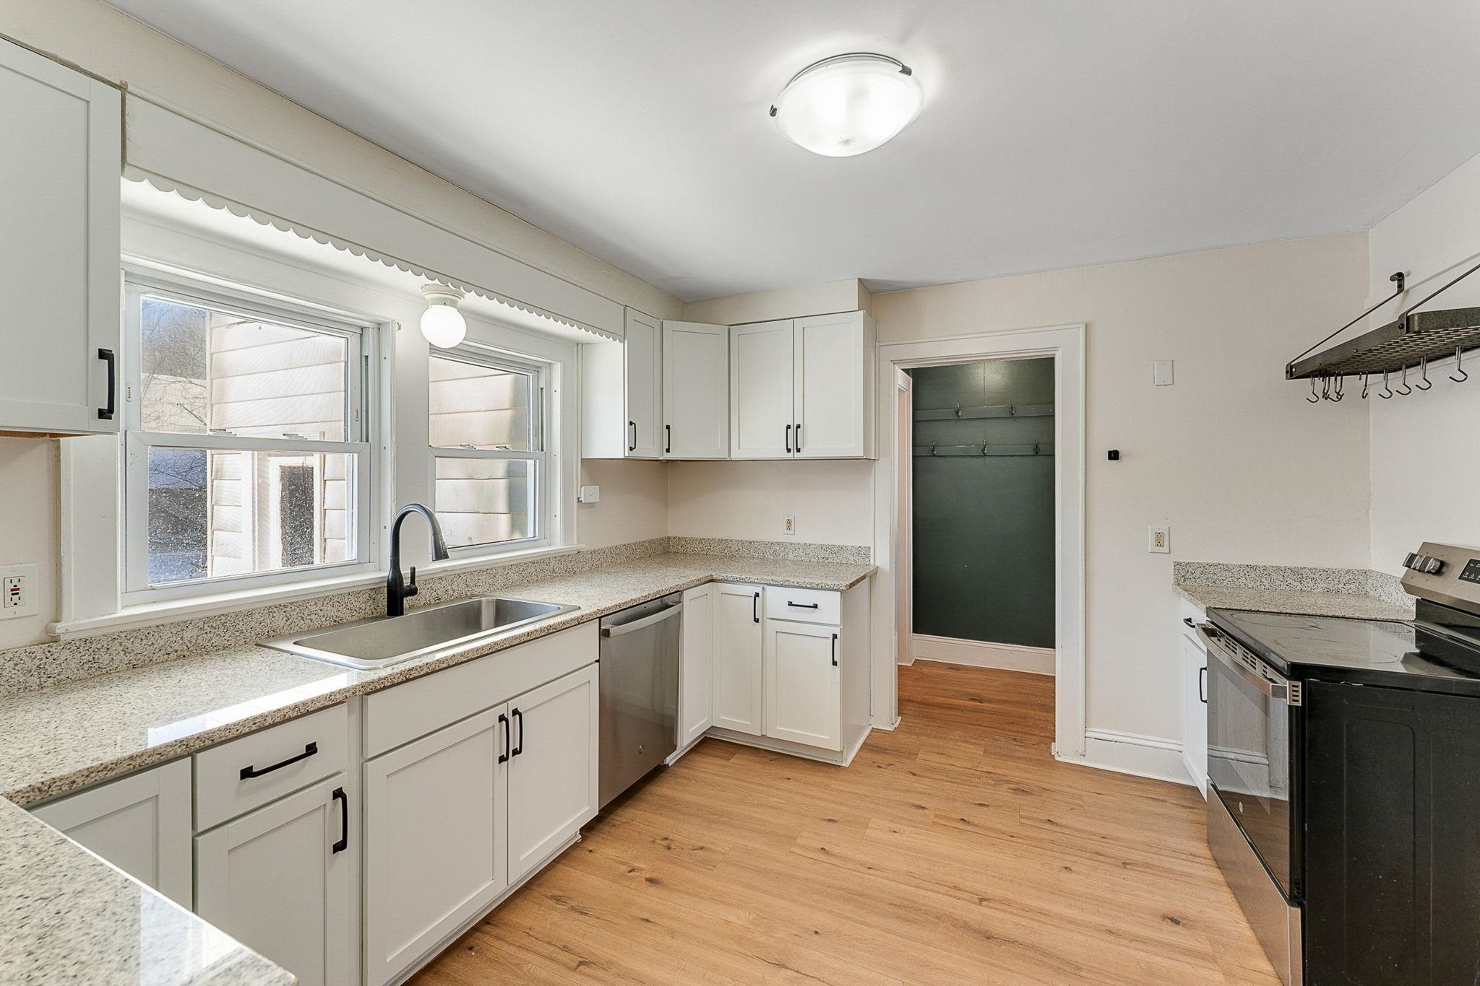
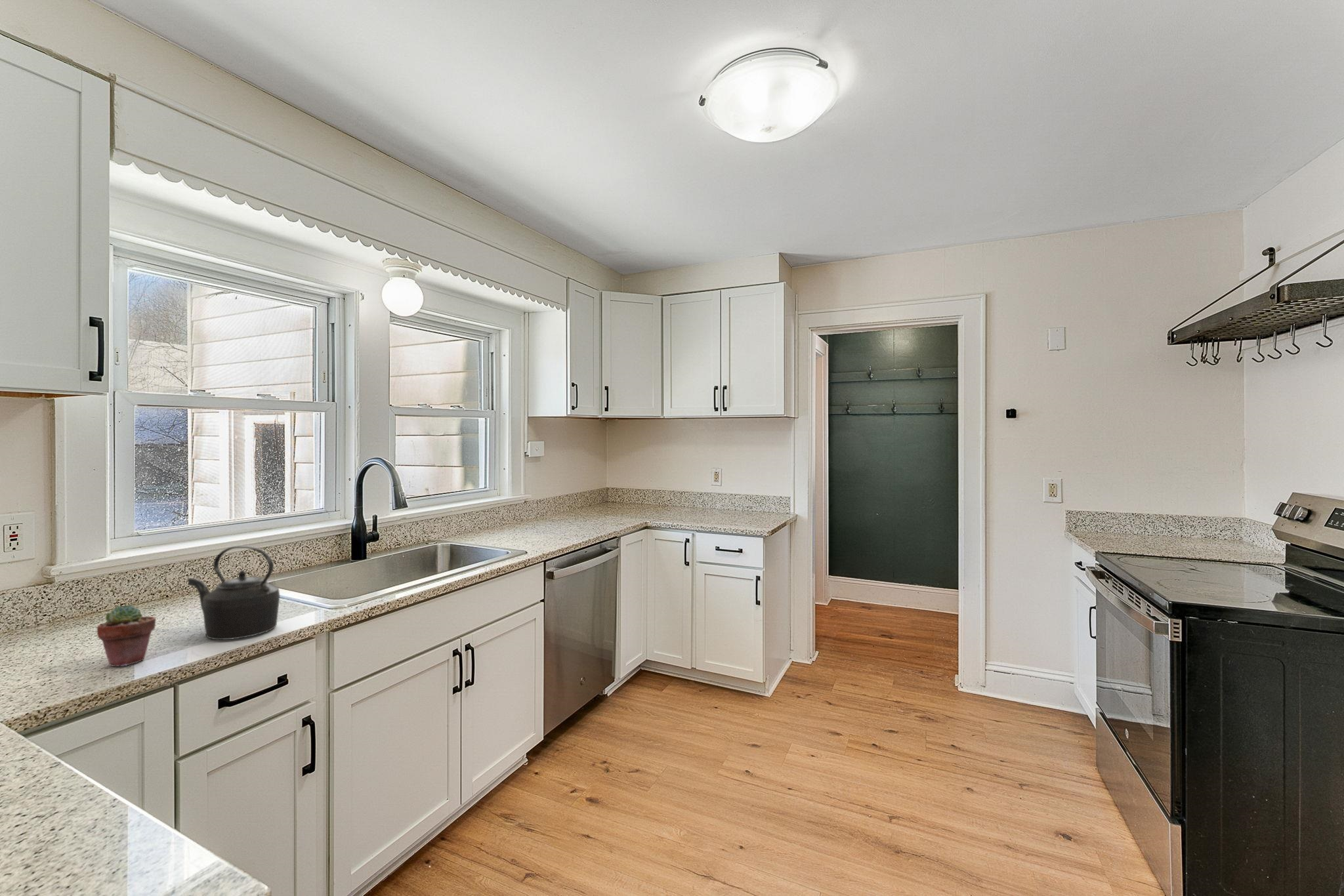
+ kettle [187,545,280,640]
+ potted succulent [96,604,156,667]
